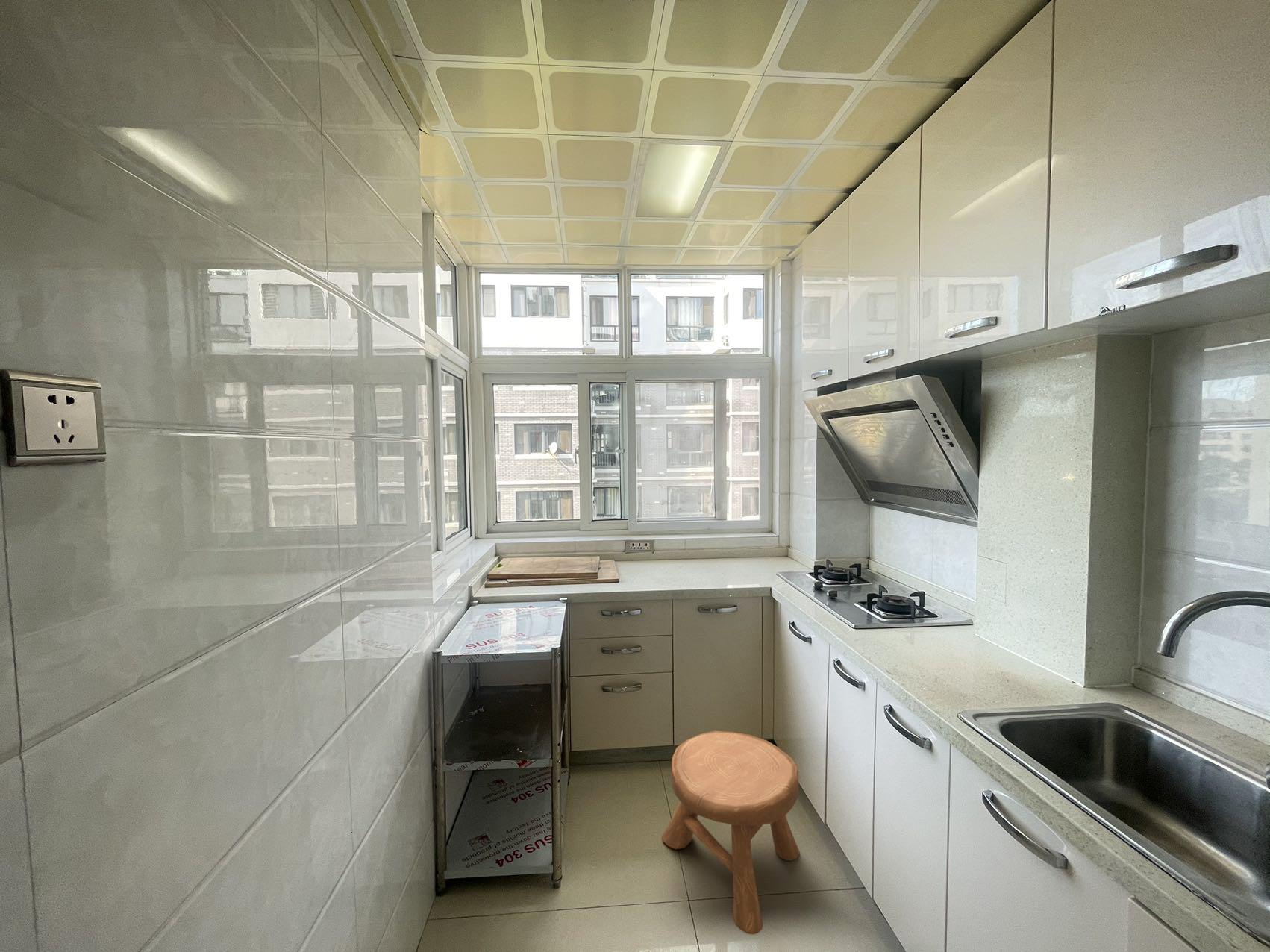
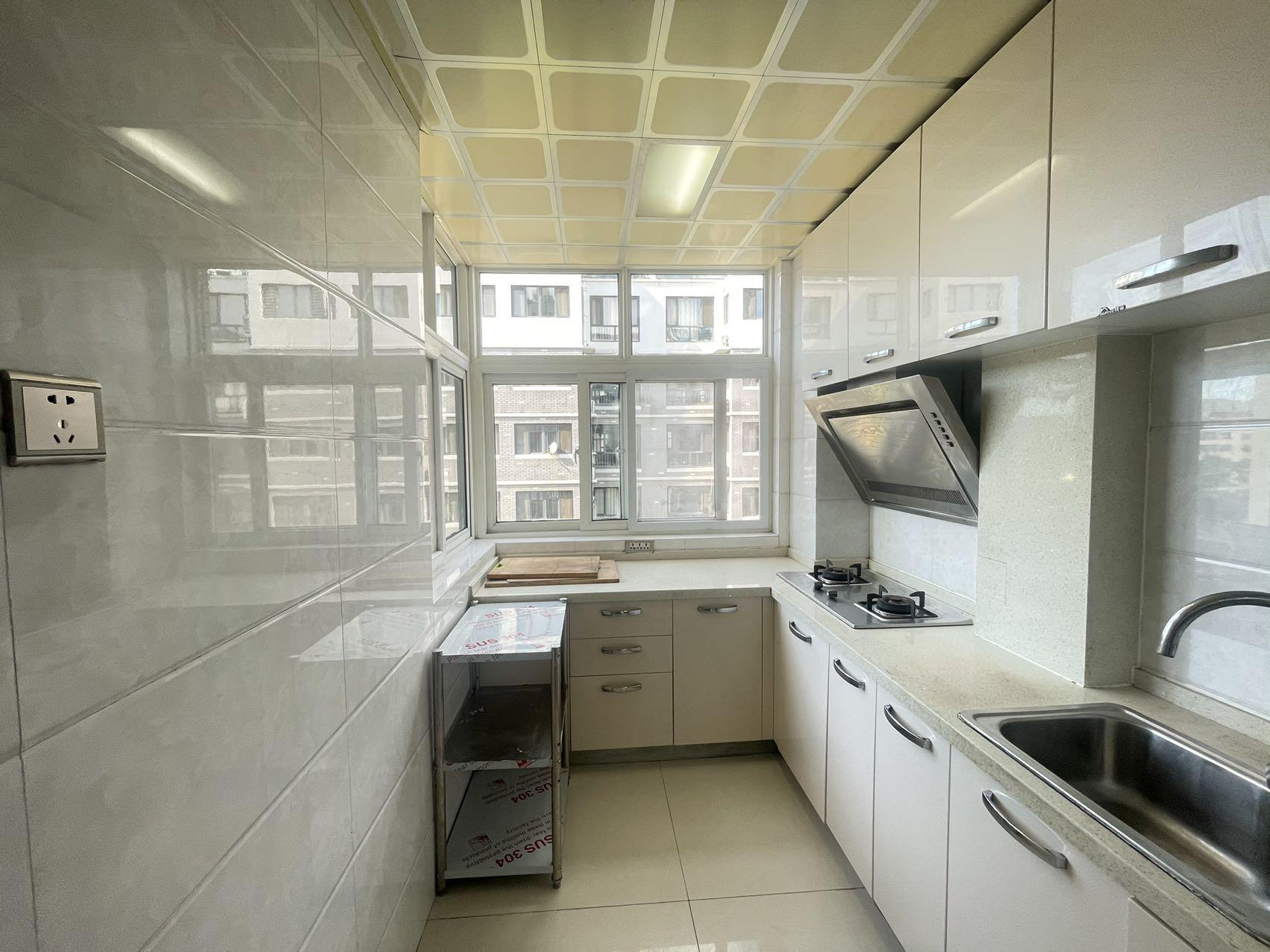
- stool [661,730,800,935]
